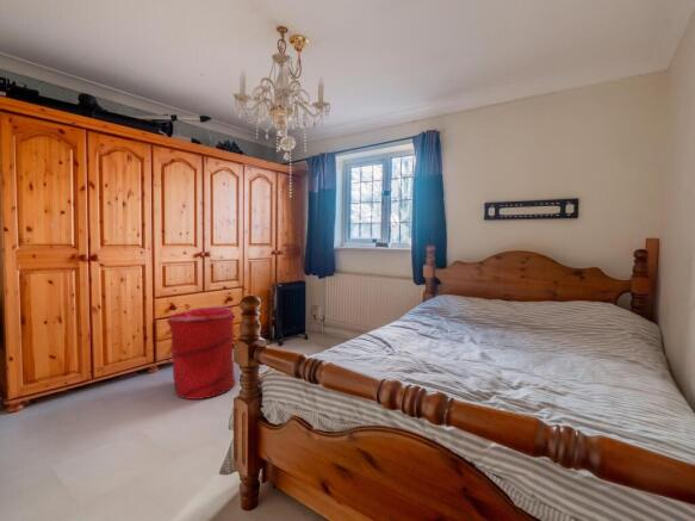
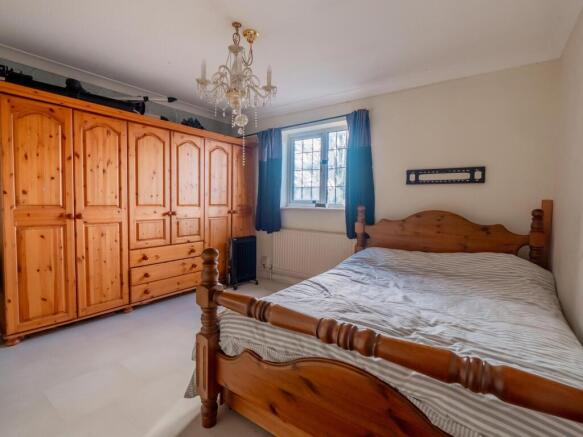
- laundry hamper [166,305,237,401]
